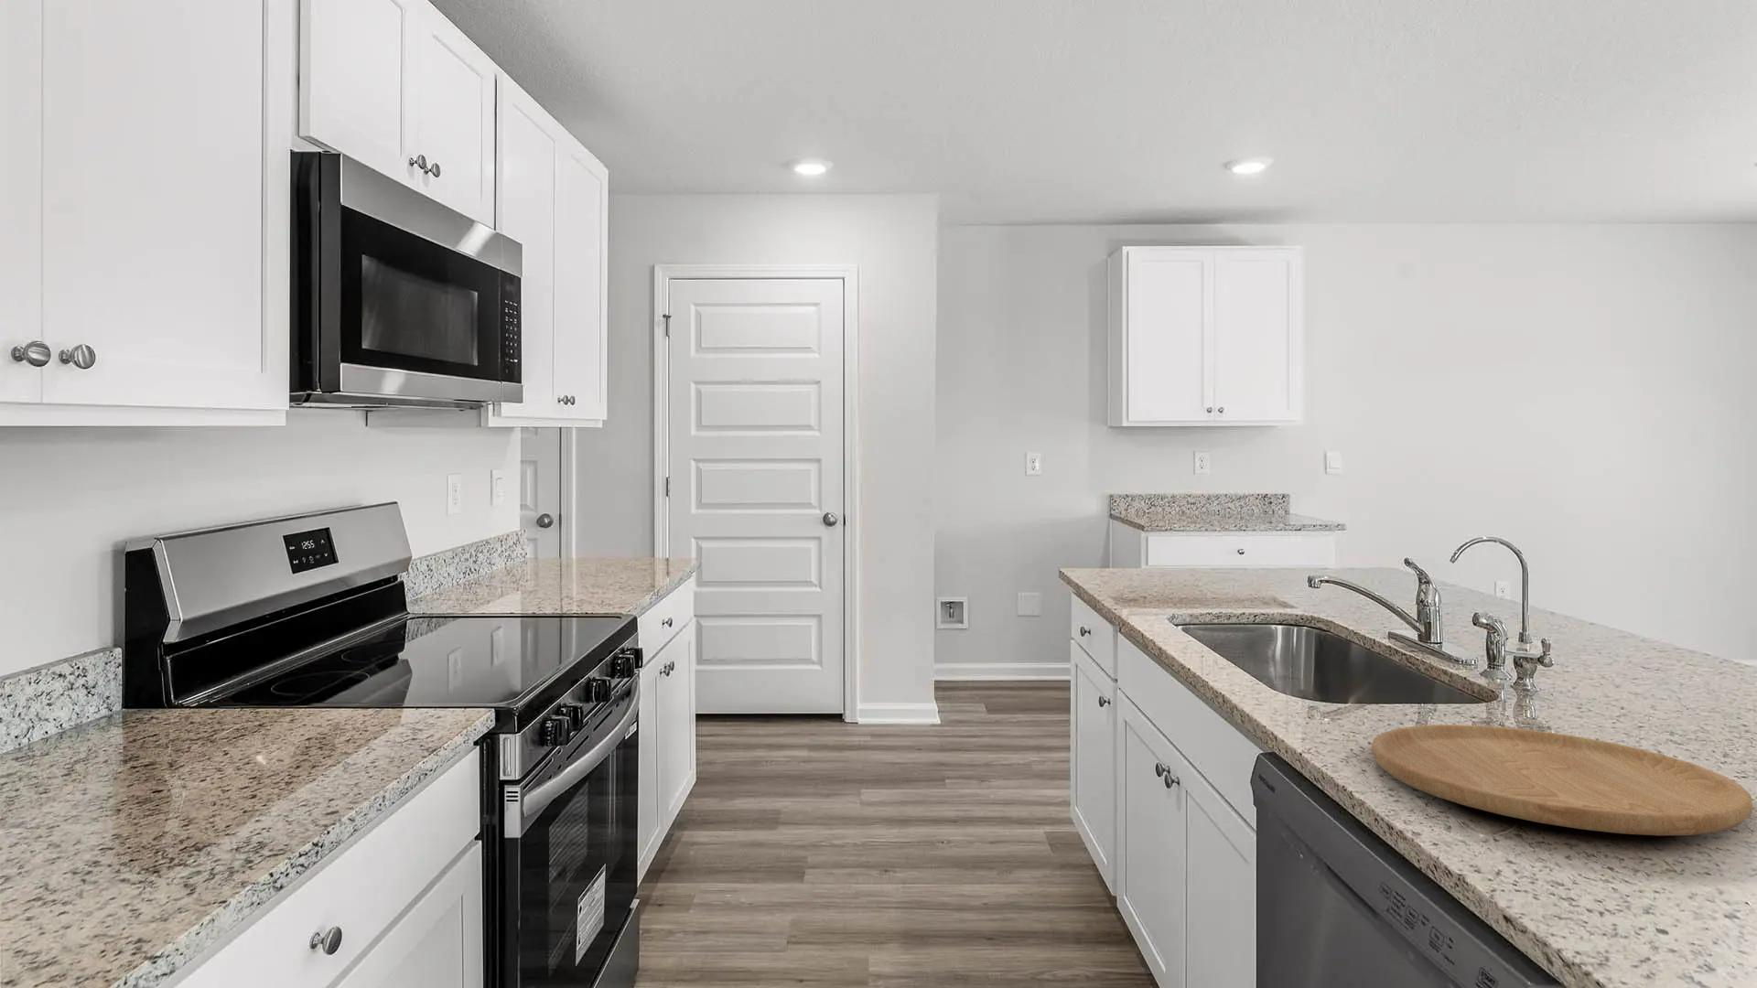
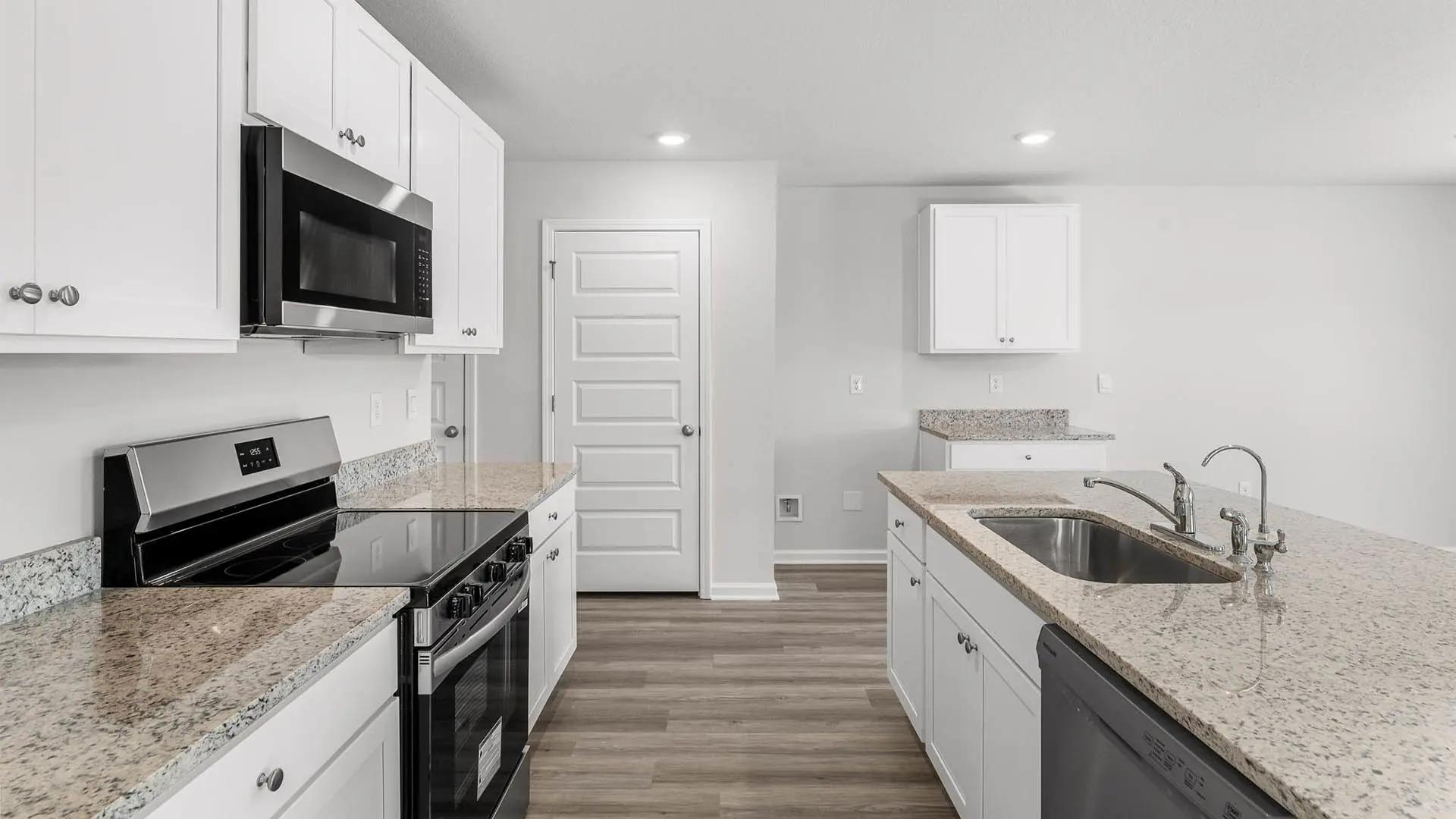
- cutting board [1371,724,1753,836]
